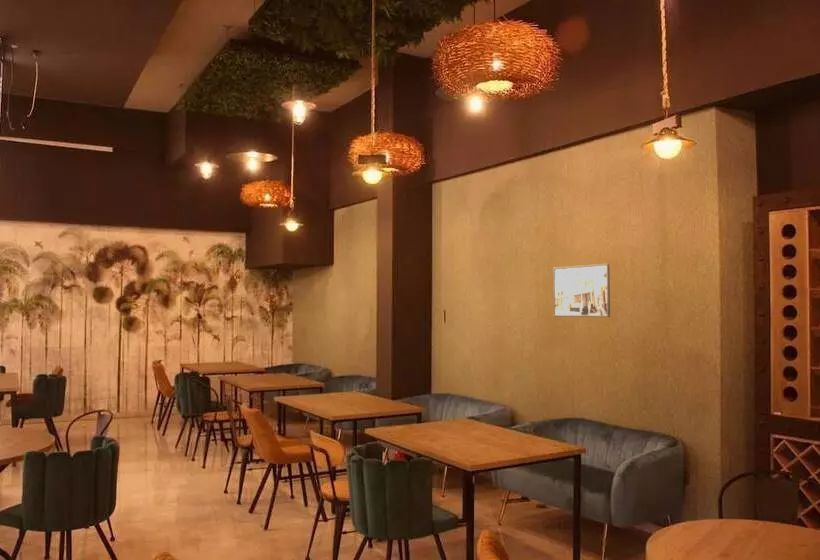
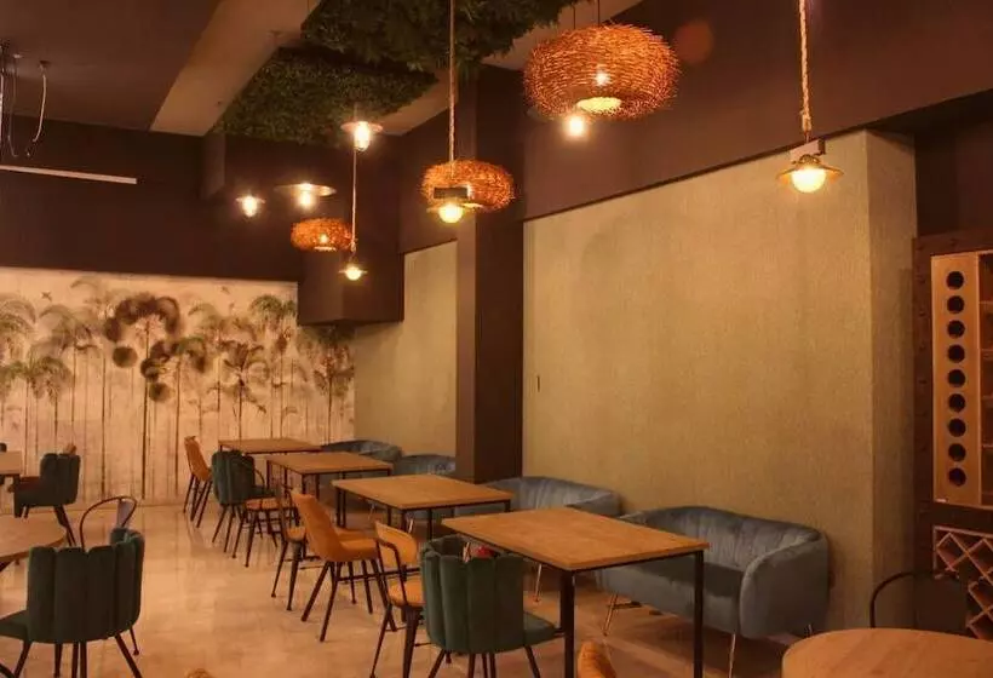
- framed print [552,263,611,318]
